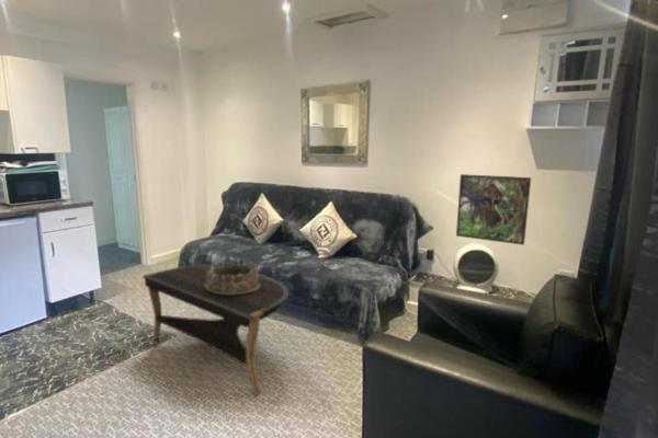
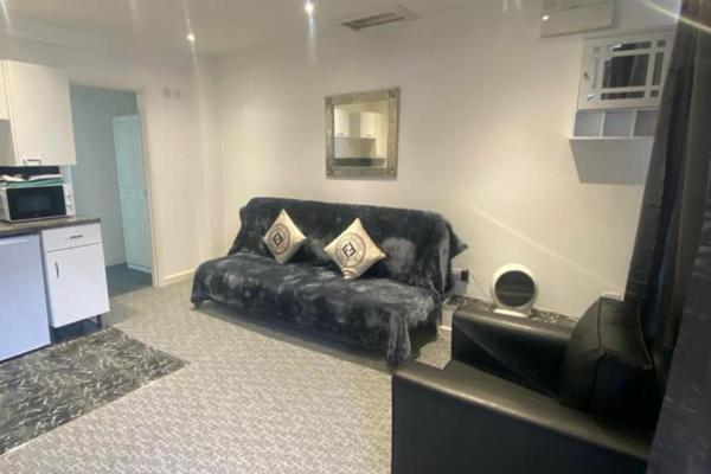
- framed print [455,173,532,246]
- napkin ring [205,262,261,296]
- coffee table [141,264,290,396]
